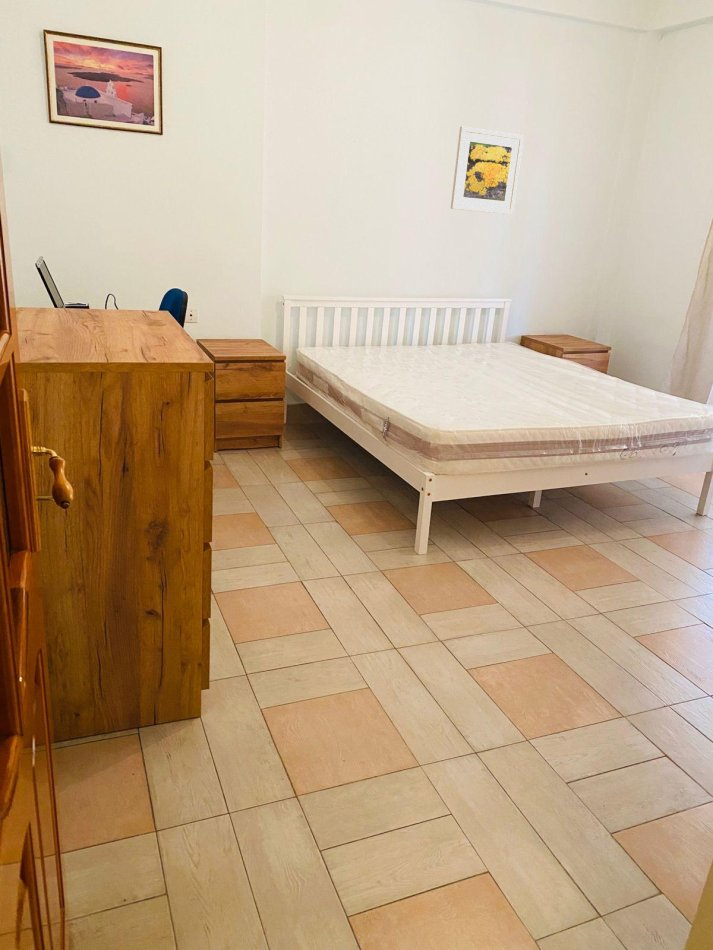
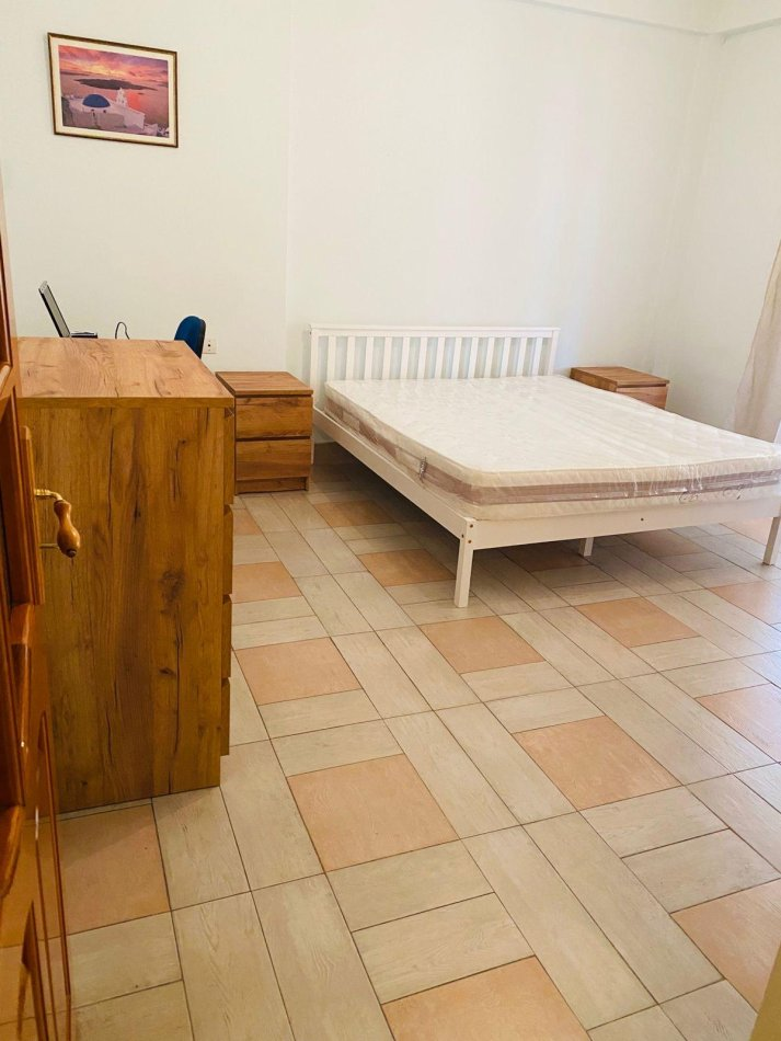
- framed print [450,126,525,215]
